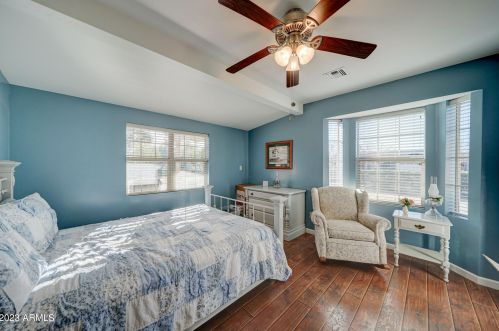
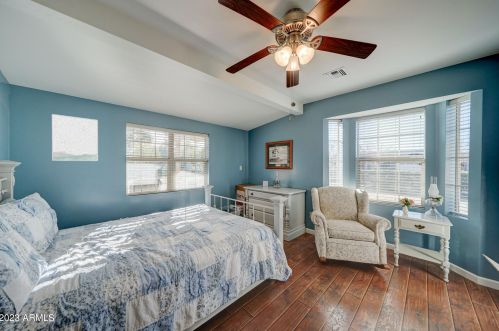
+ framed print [51,113,99,162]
